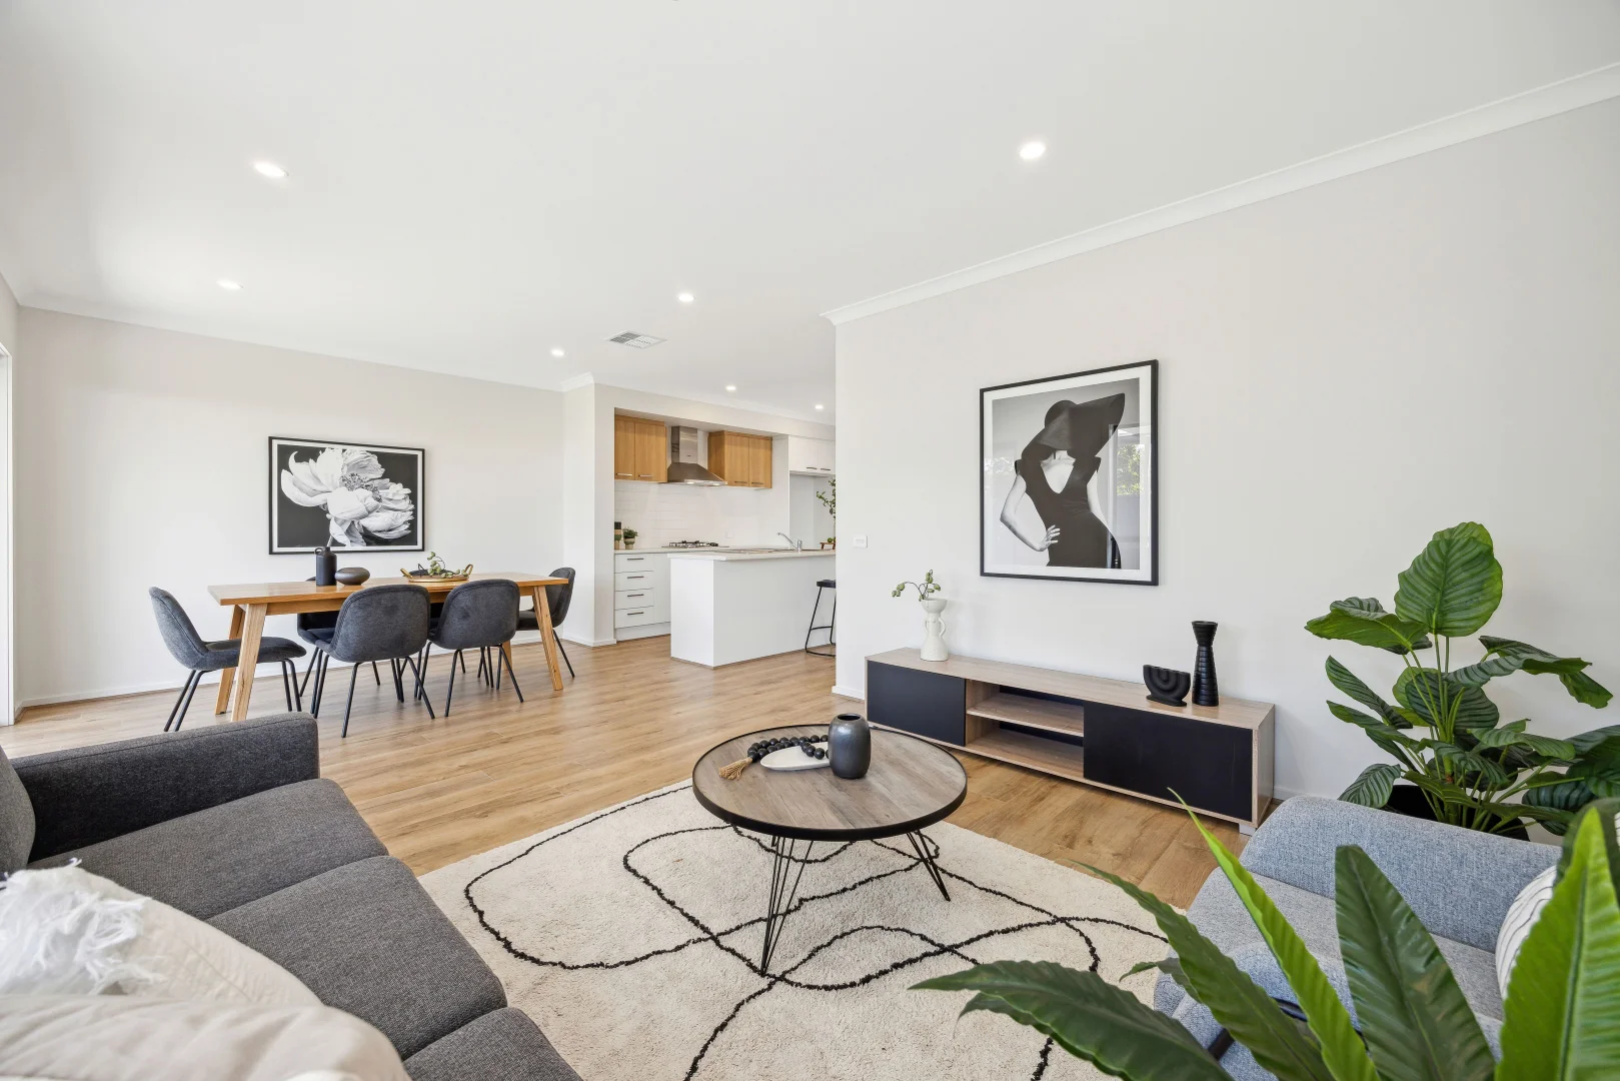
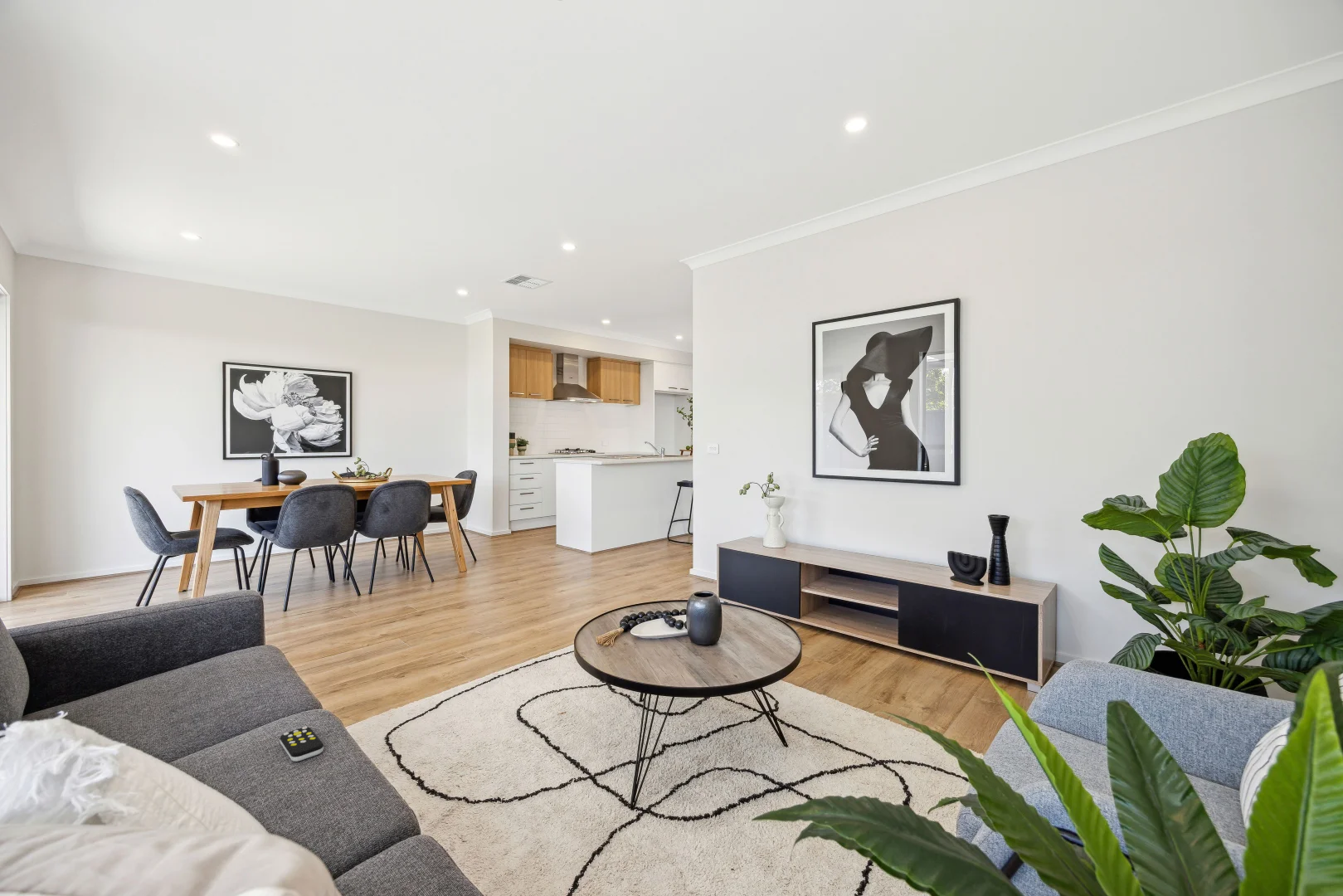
+ remote control [279,726,324,762]
